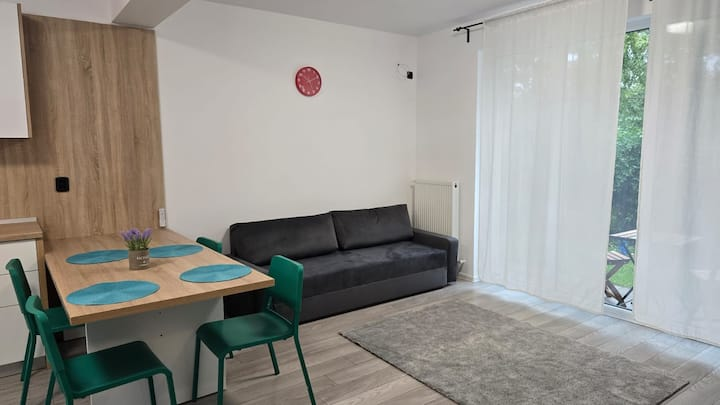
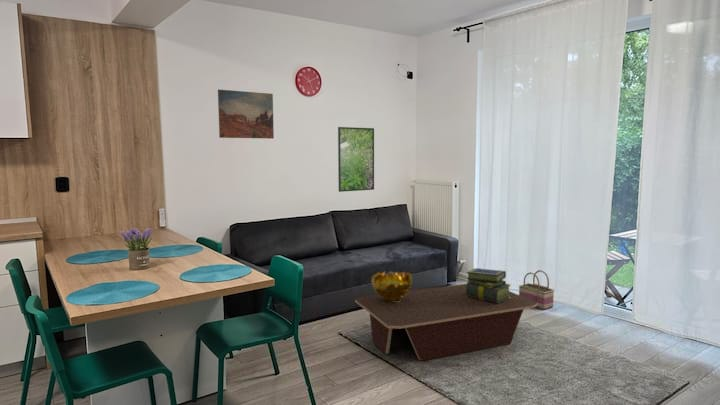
+ stack of books [466,267,512,303]
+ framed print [337,126,375,193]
+ coffee table [354,283,538,362]
+ basket [518,269,555,311]
+ decorative bowl [371,270,413,303]
+ wall art [217,88,275,140]
